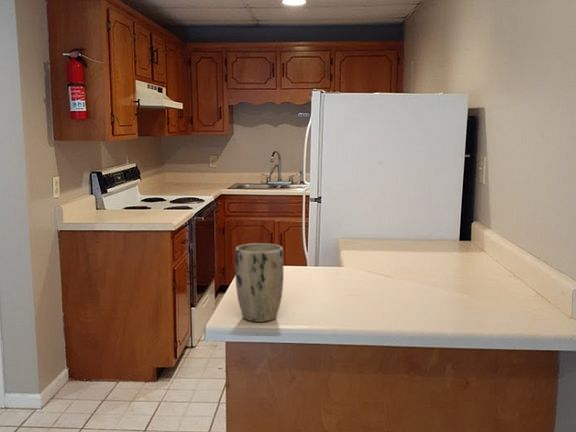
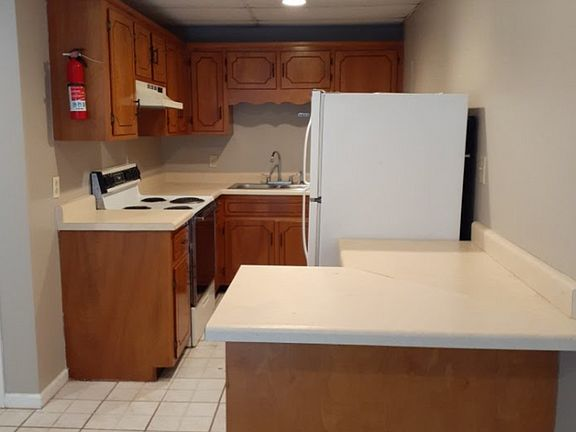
- plant pot [234,242,284,323]
